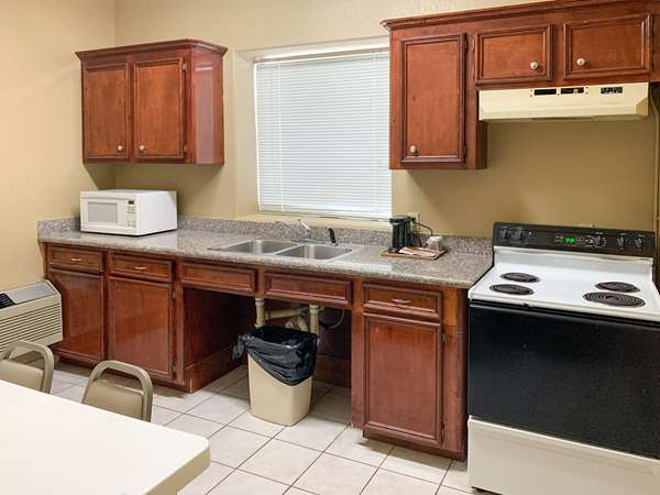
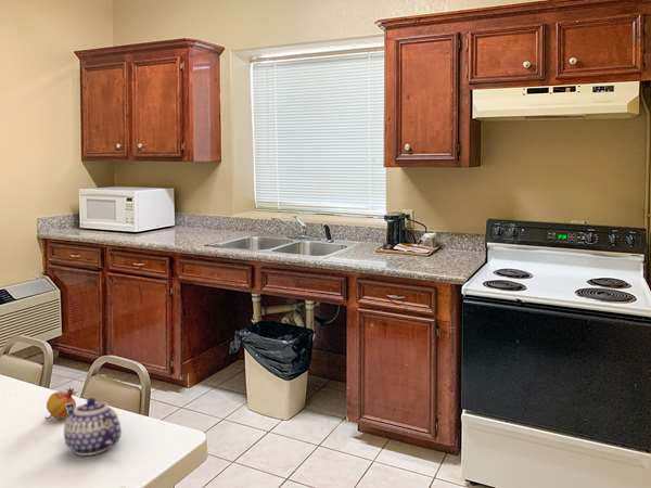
+ teapot [63,397,123,457]
+ fruit [44,386,78,420]
